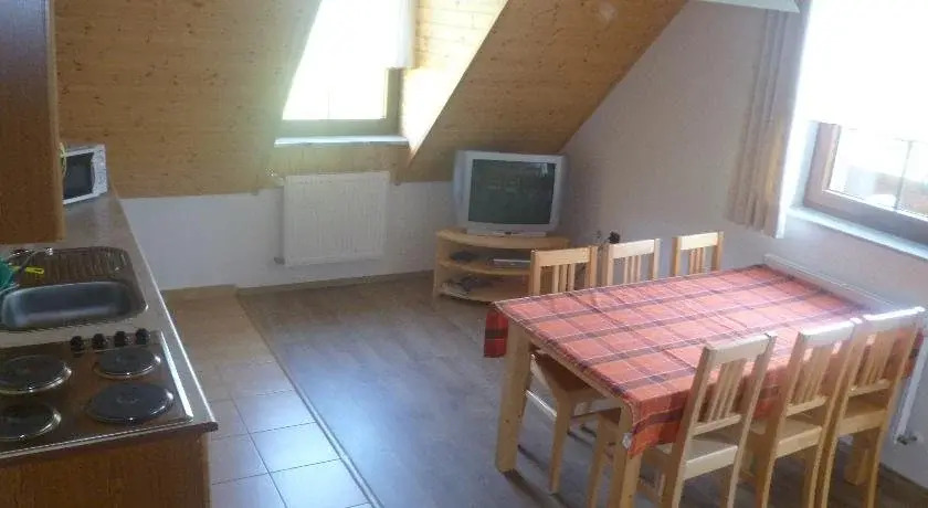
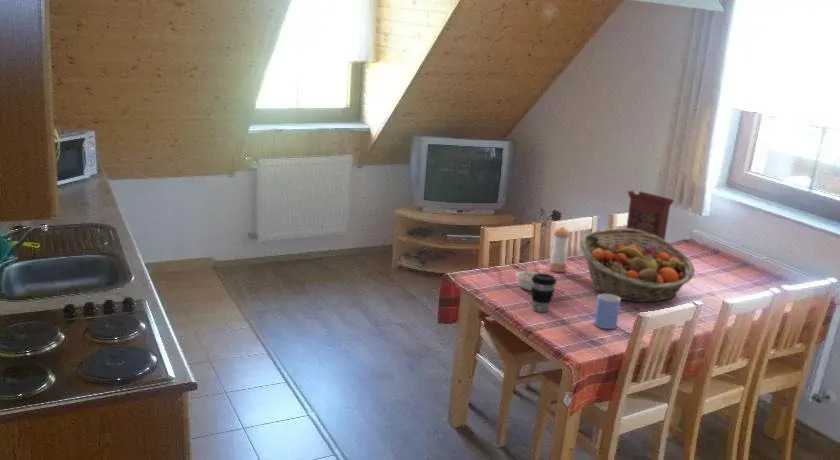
+ mug [593,293,622,330]
+ cereal box [625,190,675,245]
+ pepper shaker [548,226,571,273]
+ legume [514,266,540,292]
+ coffee cup [531,272,557,313]
+ fruit basket [578,227,696,303]
